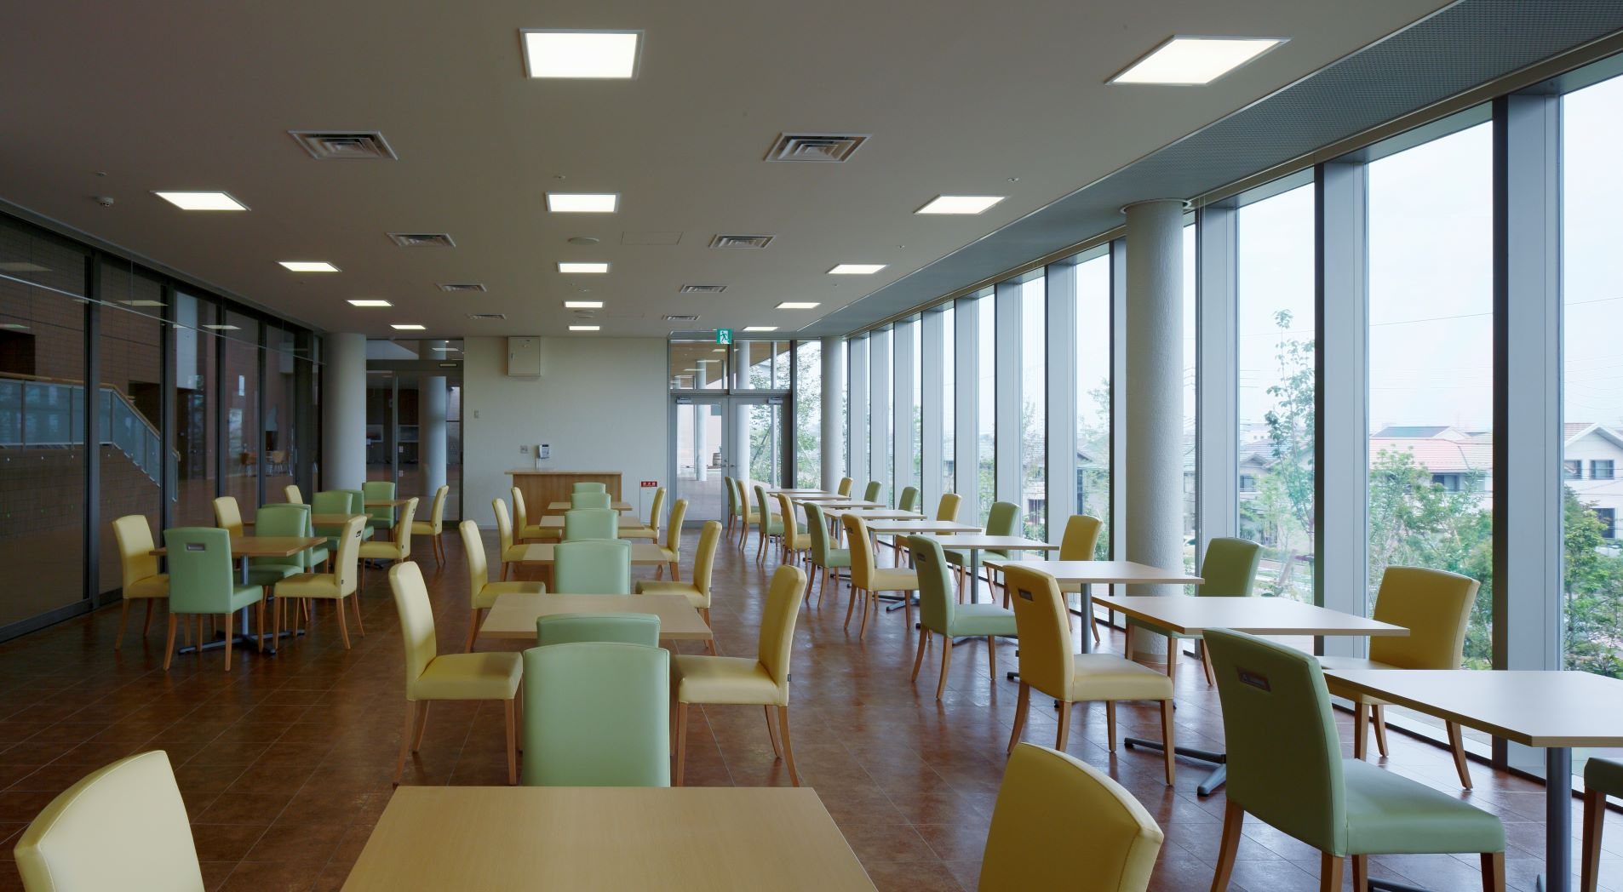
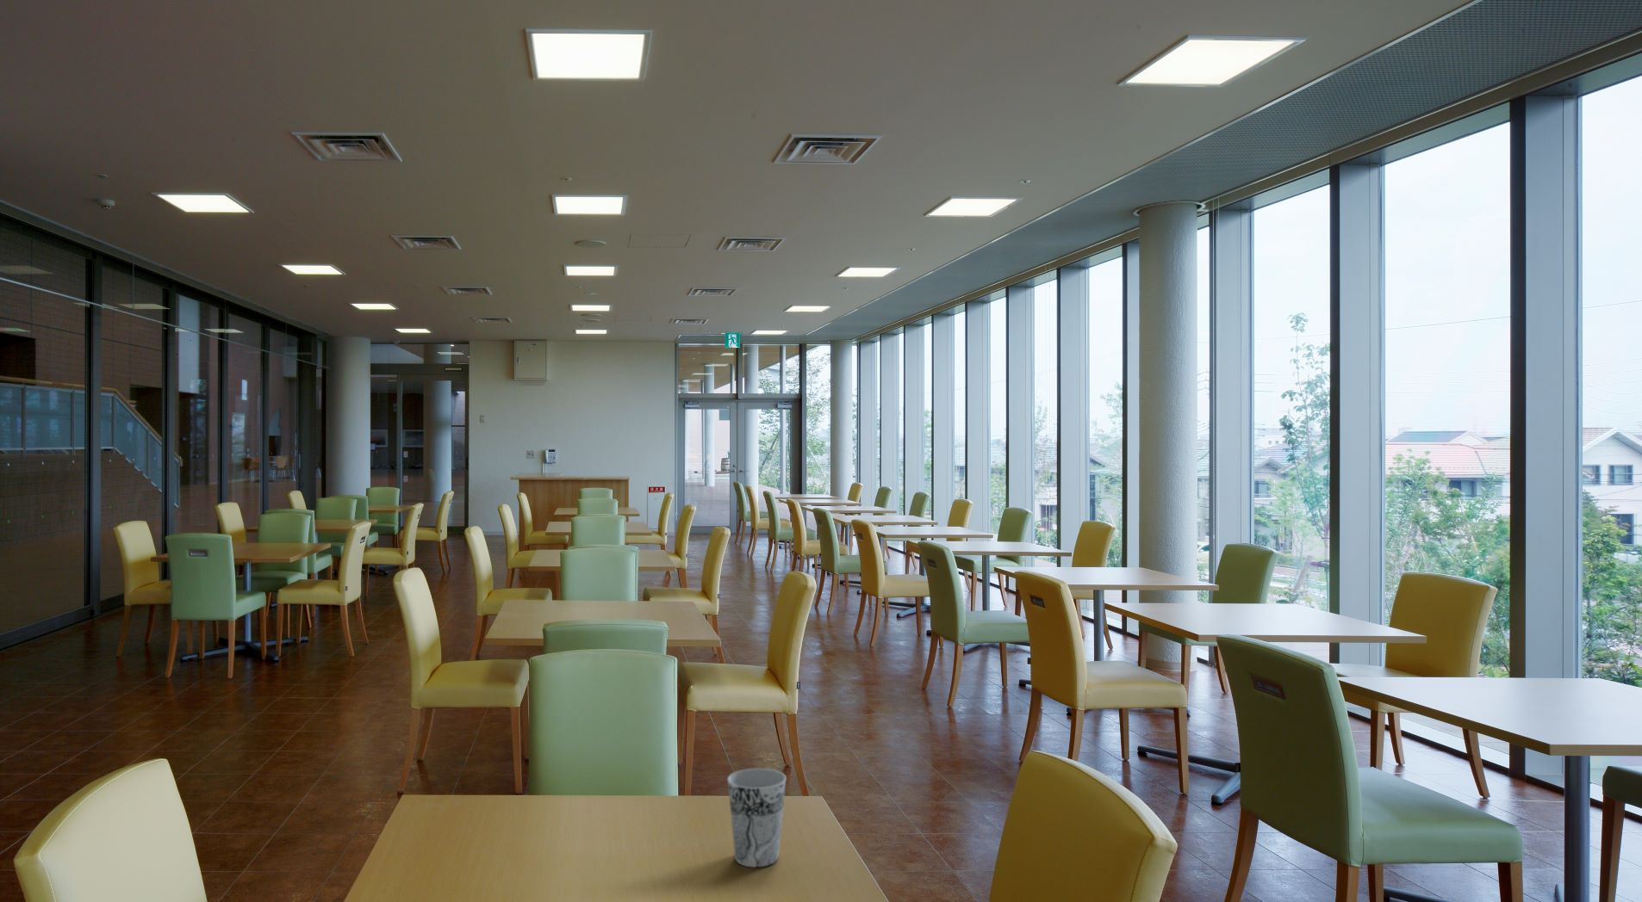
+ cup [727,768,787,869]
